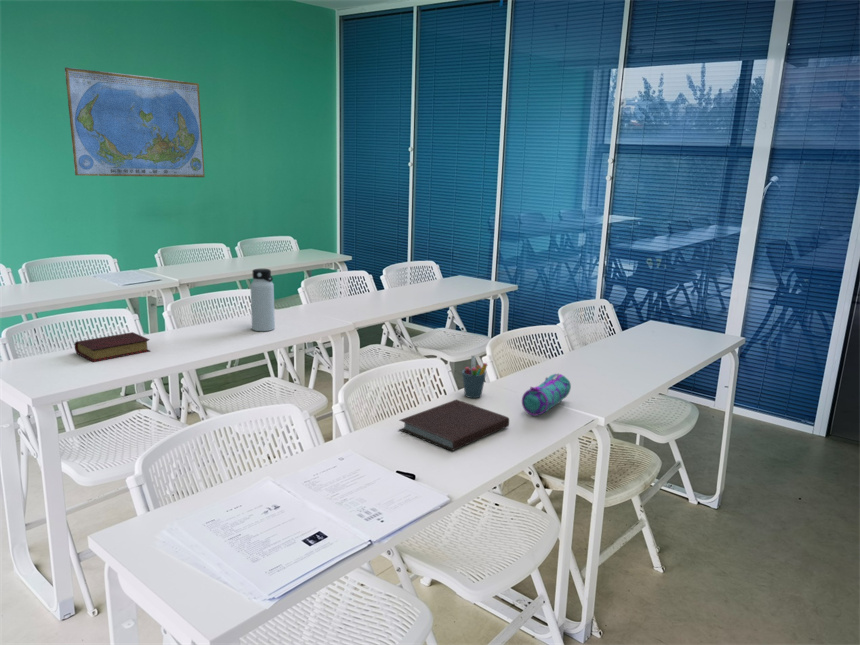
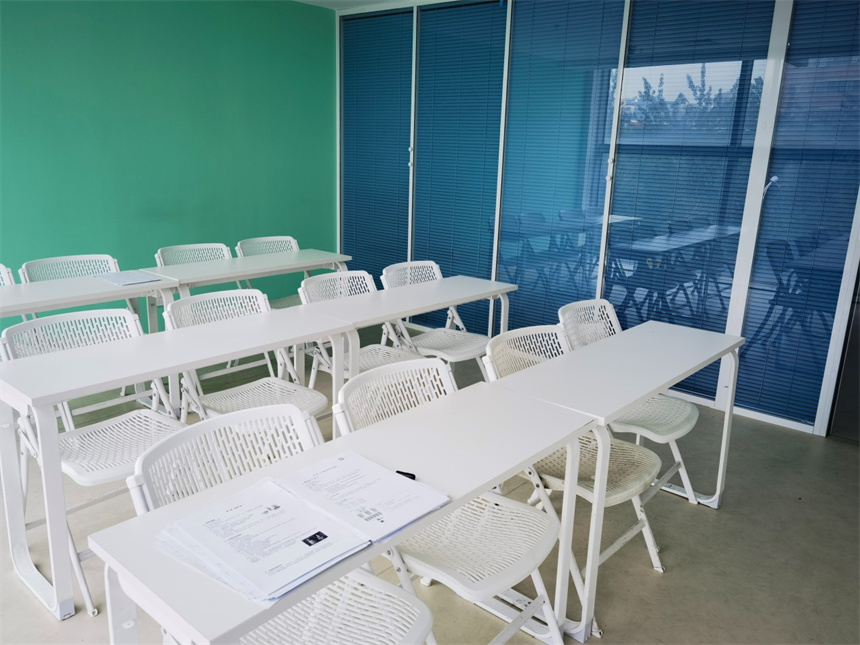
- pen holder [461,355,489,399]
- water bottle [249,268,276,332]
- pencil case [521,372,572,417]
- book [73,331,151,363]
- notebook [398,398,510,452]
- world map [64,66,206,178]
